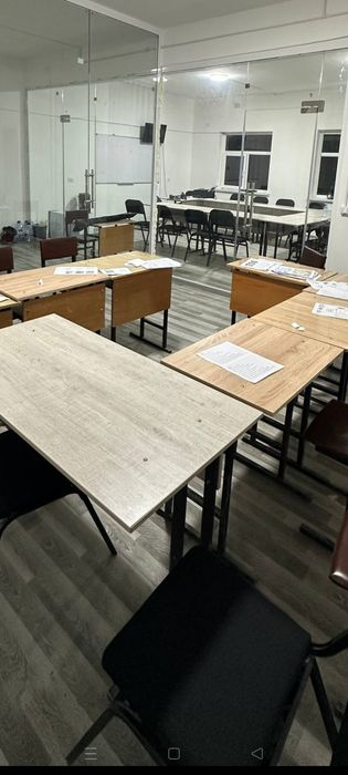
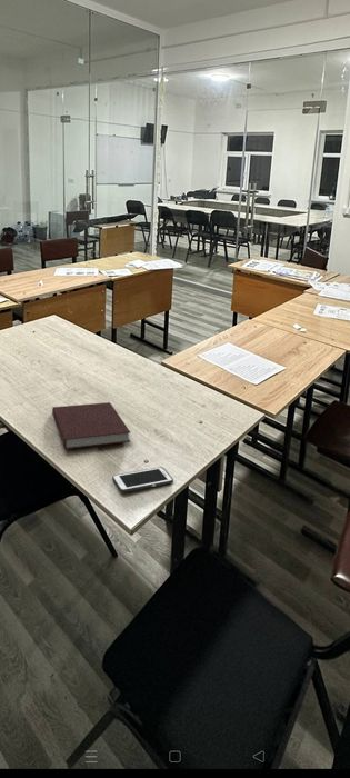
+ cell phone [111,466,174,493]
+ notebook [51,401,131,450]
